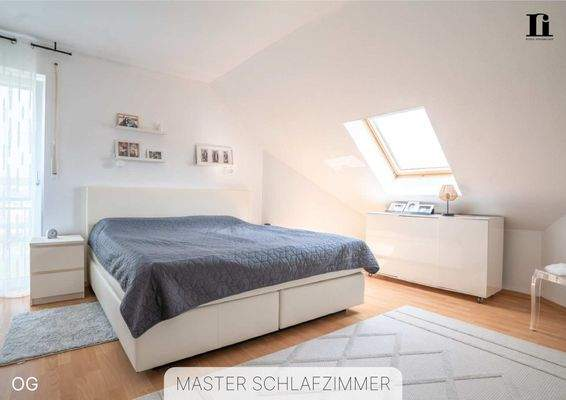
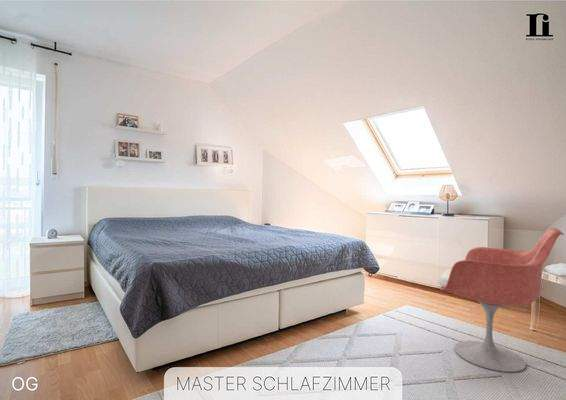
+ armchair [437,227,565,373]
